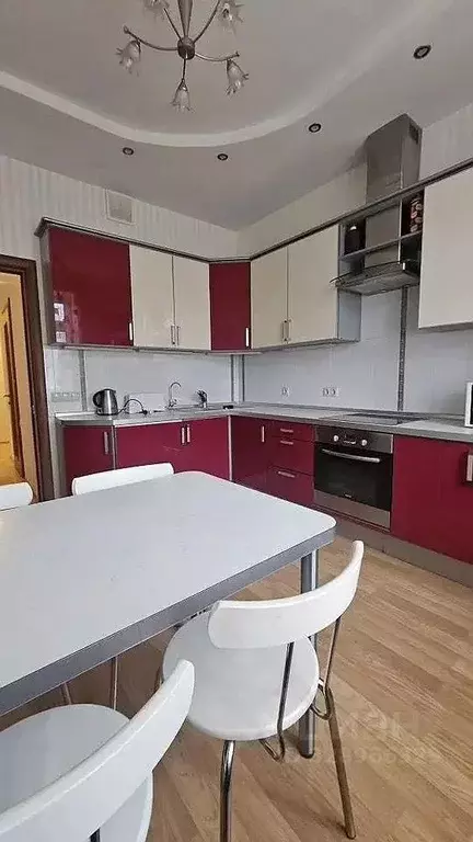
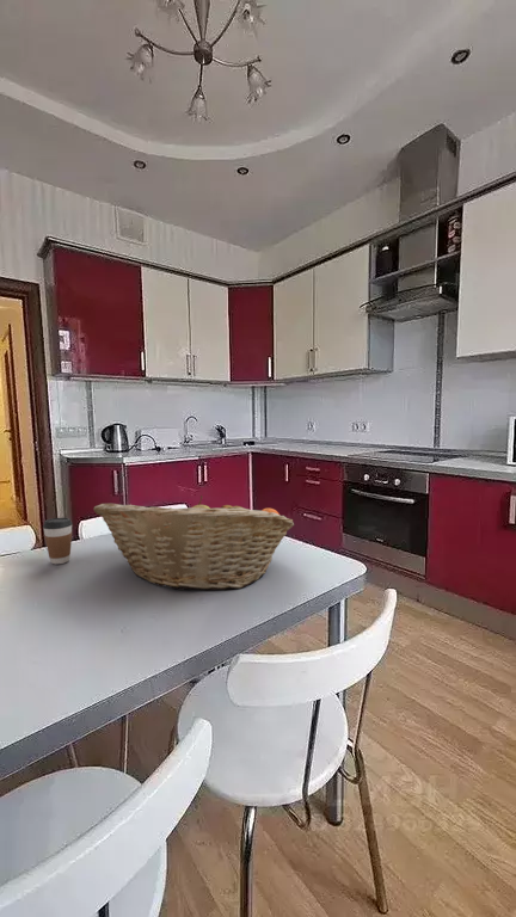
+ coffee cup [42,517,73,565]
+ fruit basket [92,494,295,591]
